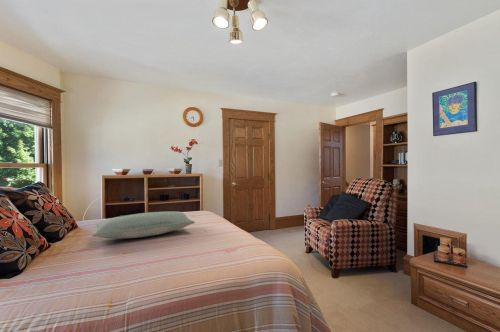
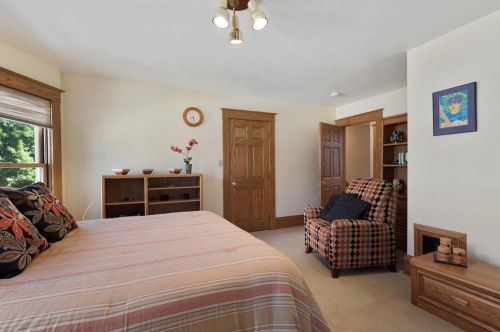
- pillow [91,210,196,239]
